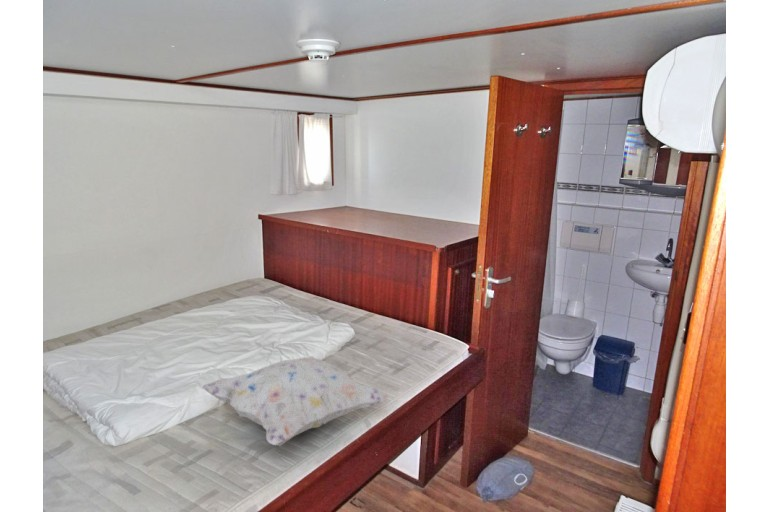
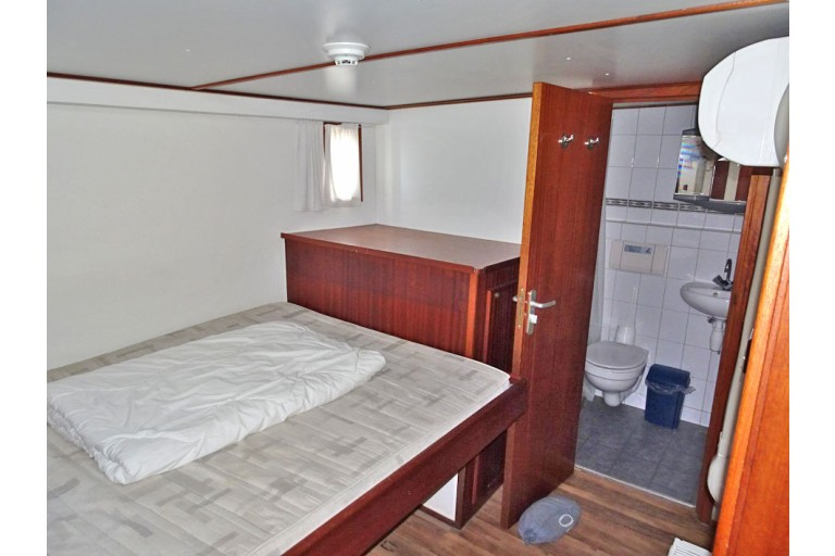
- decorative pillow [200,355,390,447]
